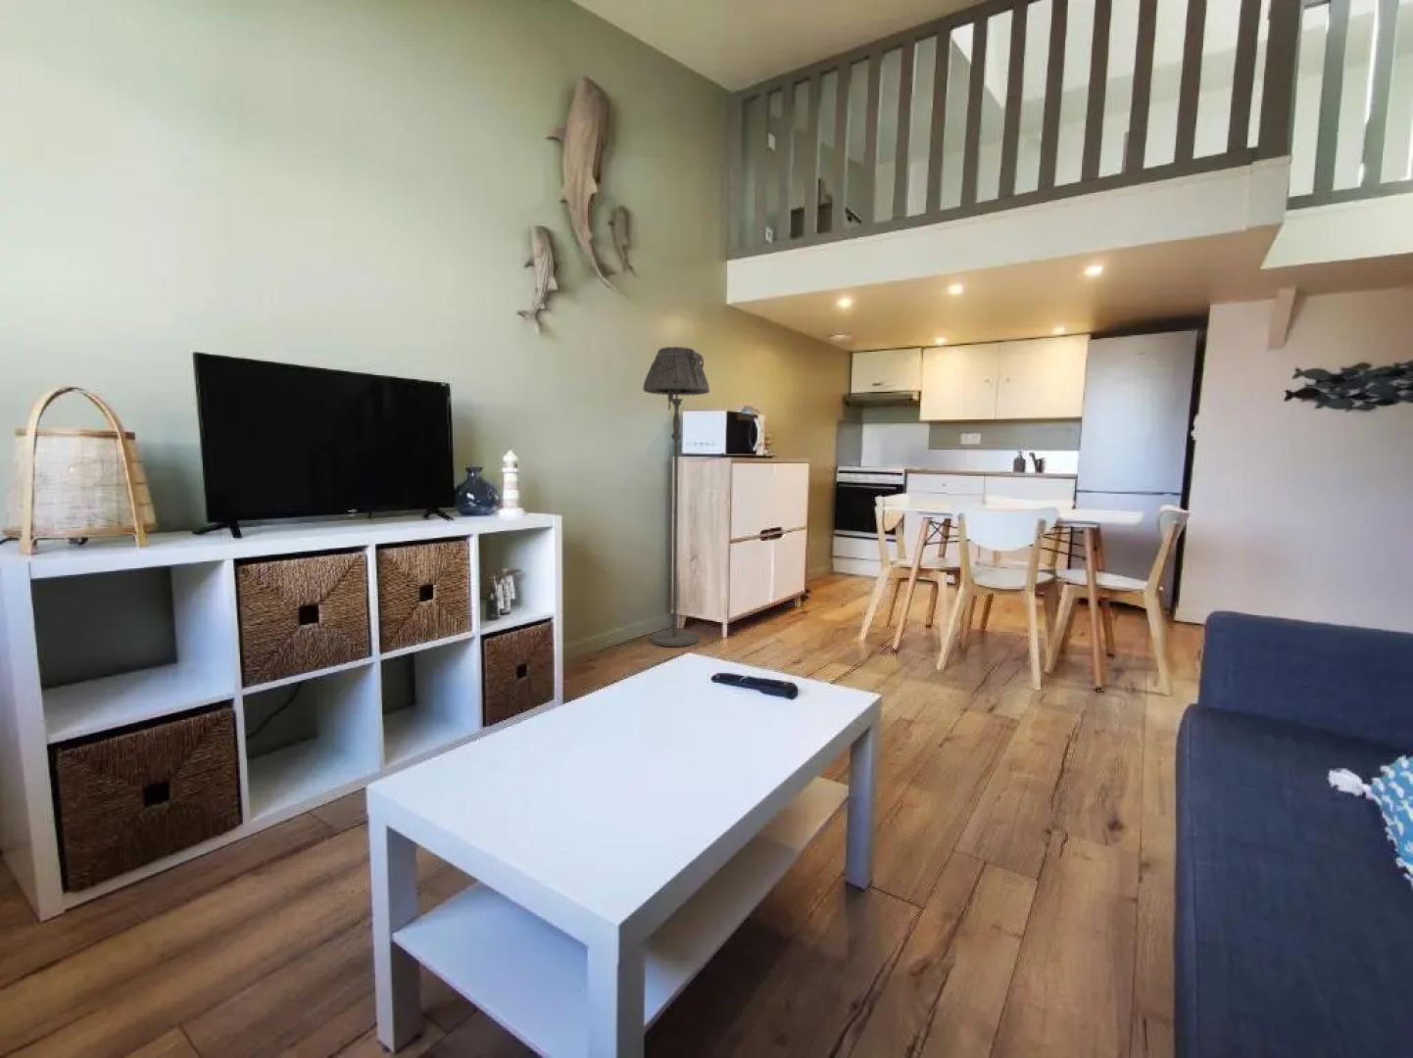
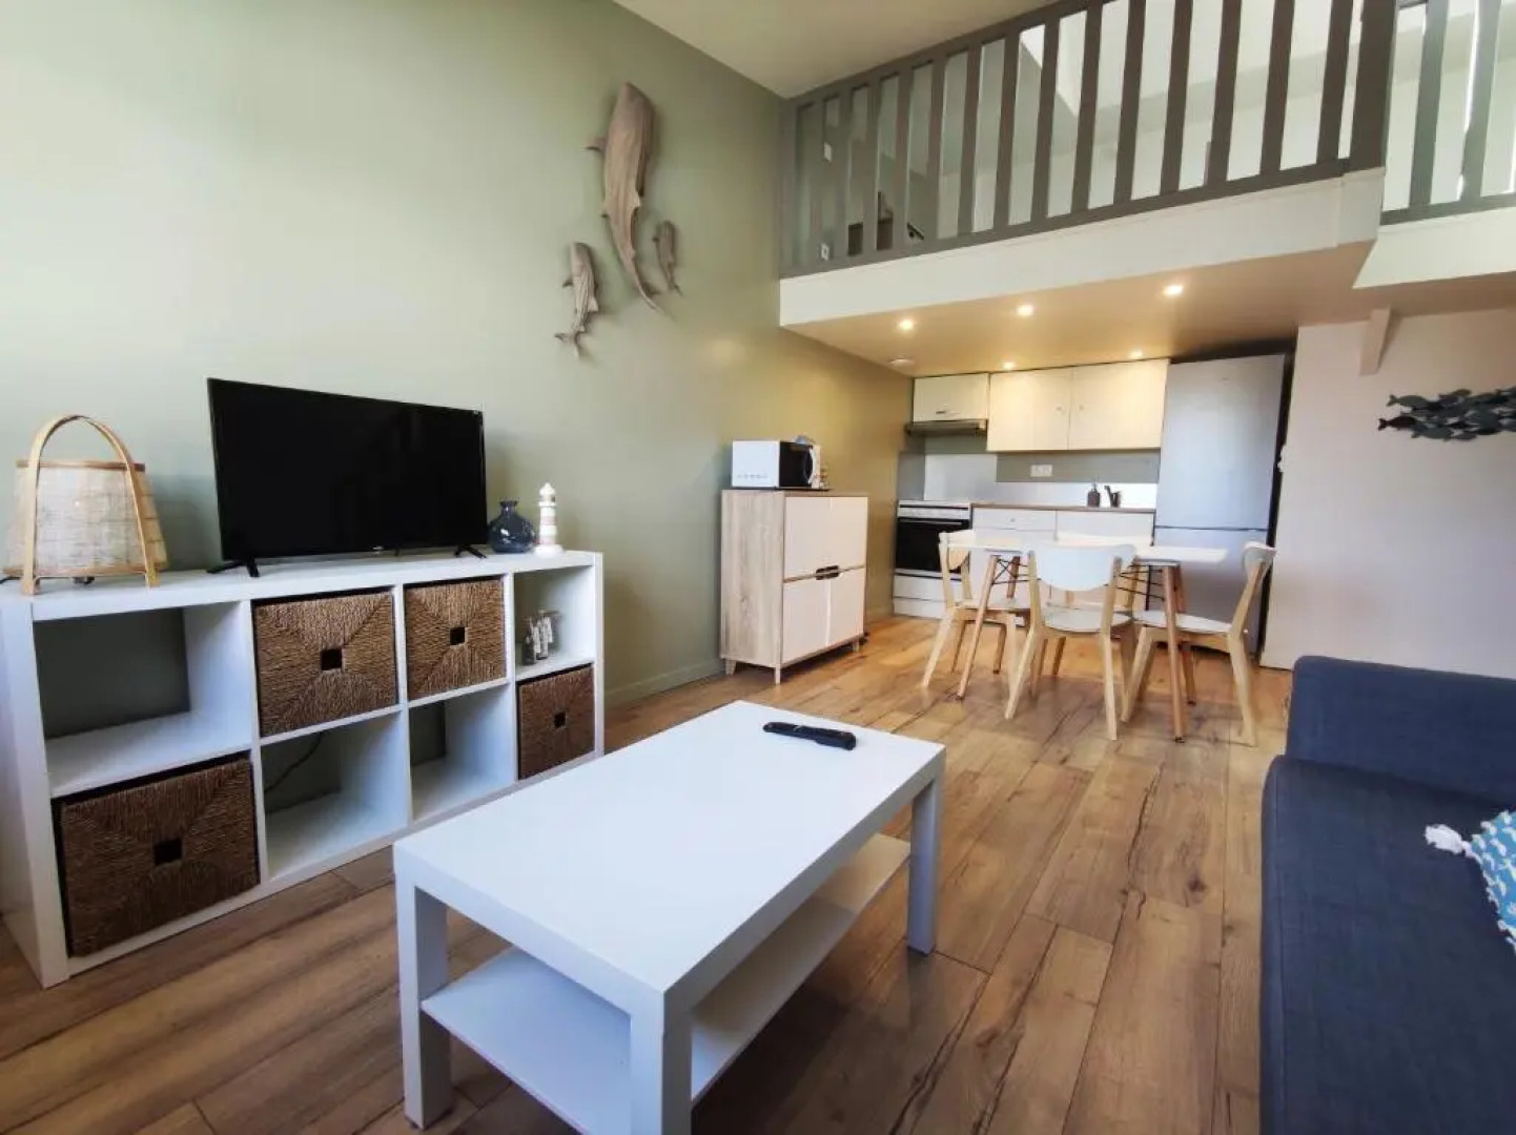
- floor lamp [641,346,710,648]
